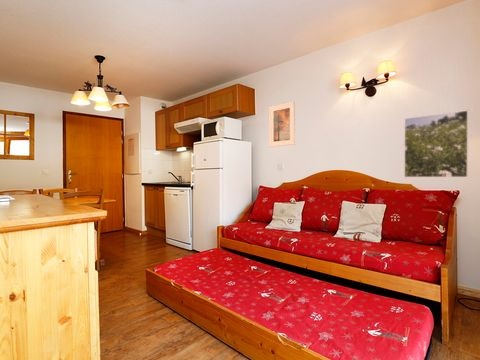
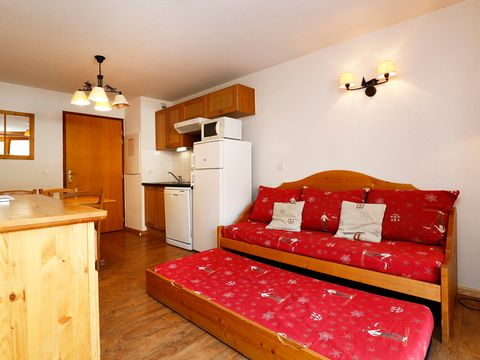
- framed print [268,101,296,148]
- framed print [403,109,469,178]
